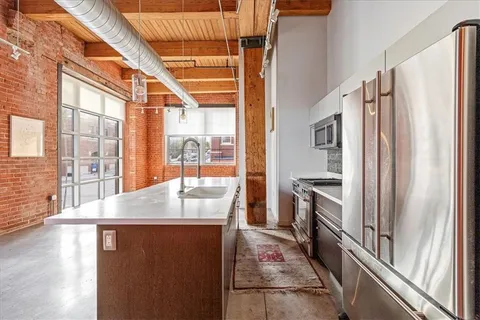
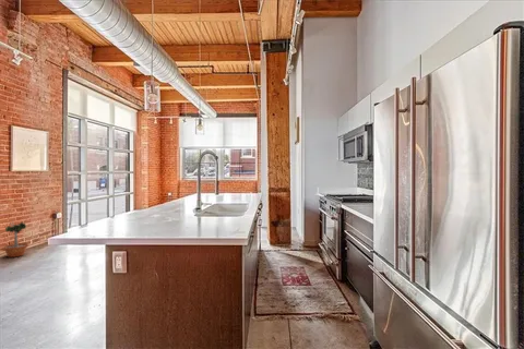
+ potted tree [1,219,29,258]
